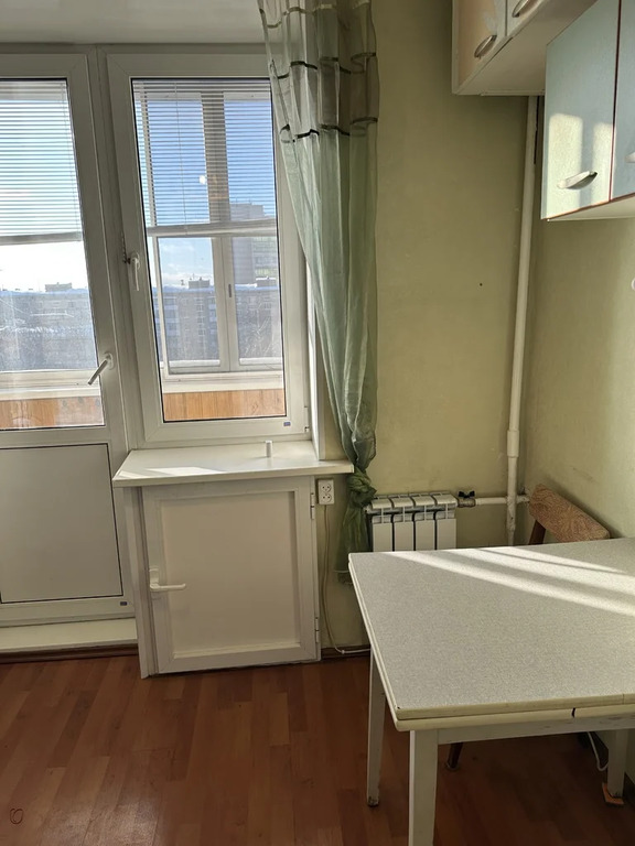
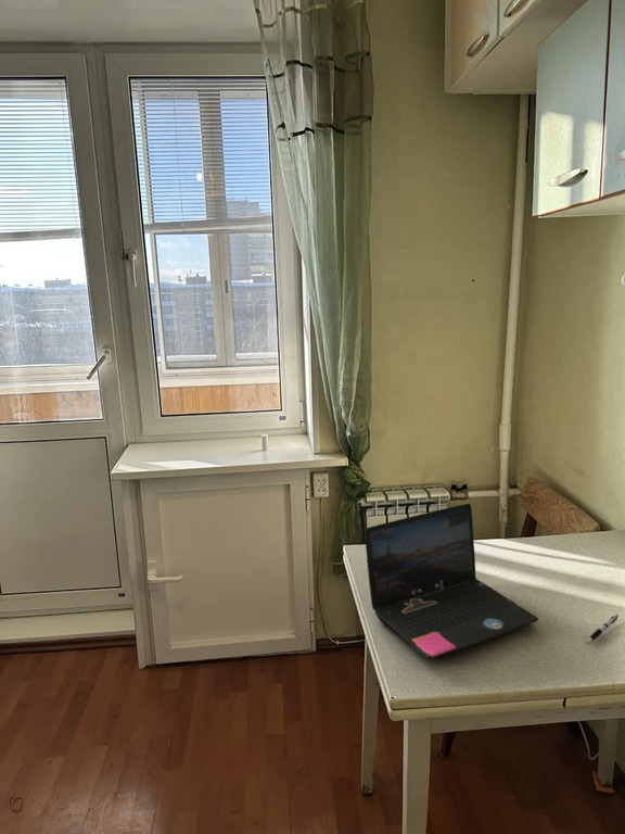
+ pen [586,612,620,644]
+ laptop [363,503,539,660]
